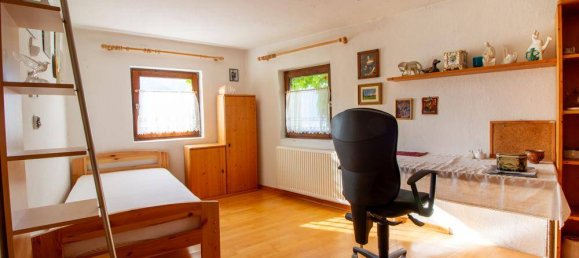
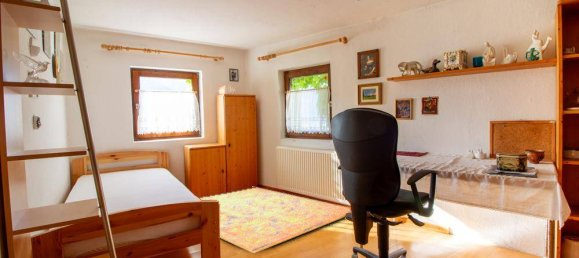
+ rug [199,187,352,254]
